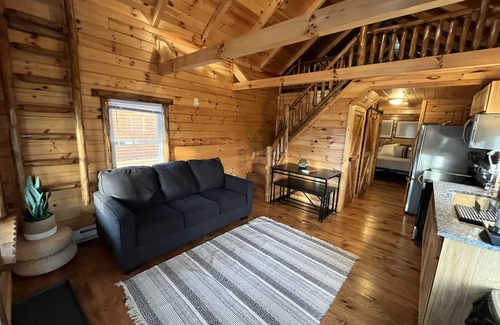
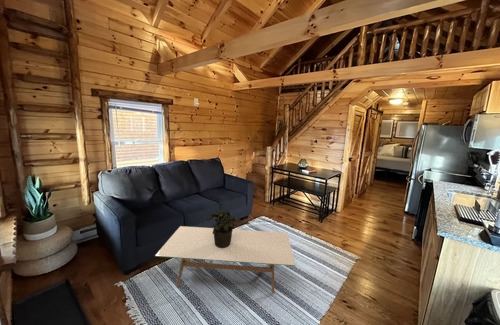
+ potted plant [205,208,239,248]
+ coffee table [154,225,296,294]
